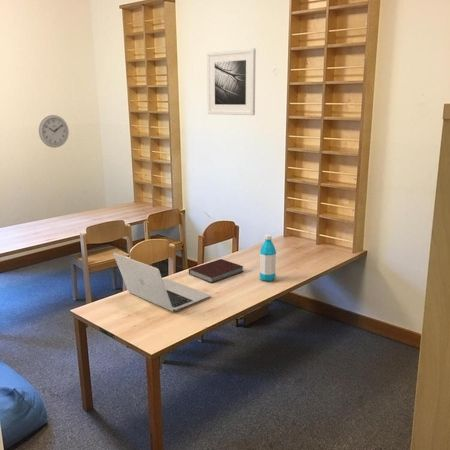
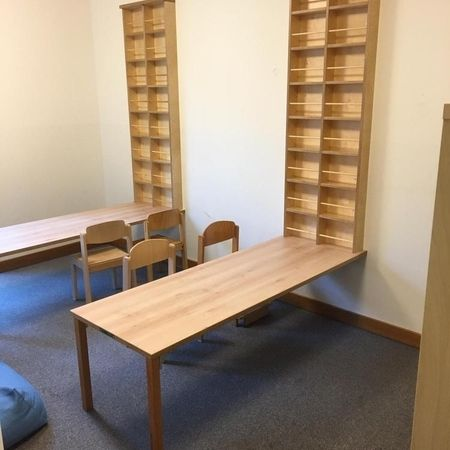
- water bottle [259,234,277,282]
- notebook [188,258,245,284]
- laptop [112,252,211,312]
- wall clock [38,114,70,149]
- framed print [206,47,257,116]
